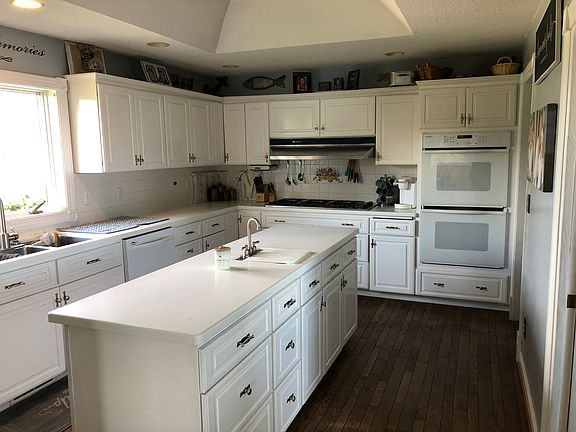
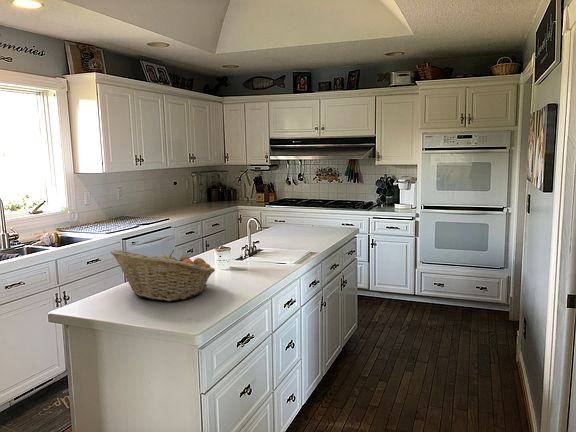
+ fruit basket [110,249,216,302]
